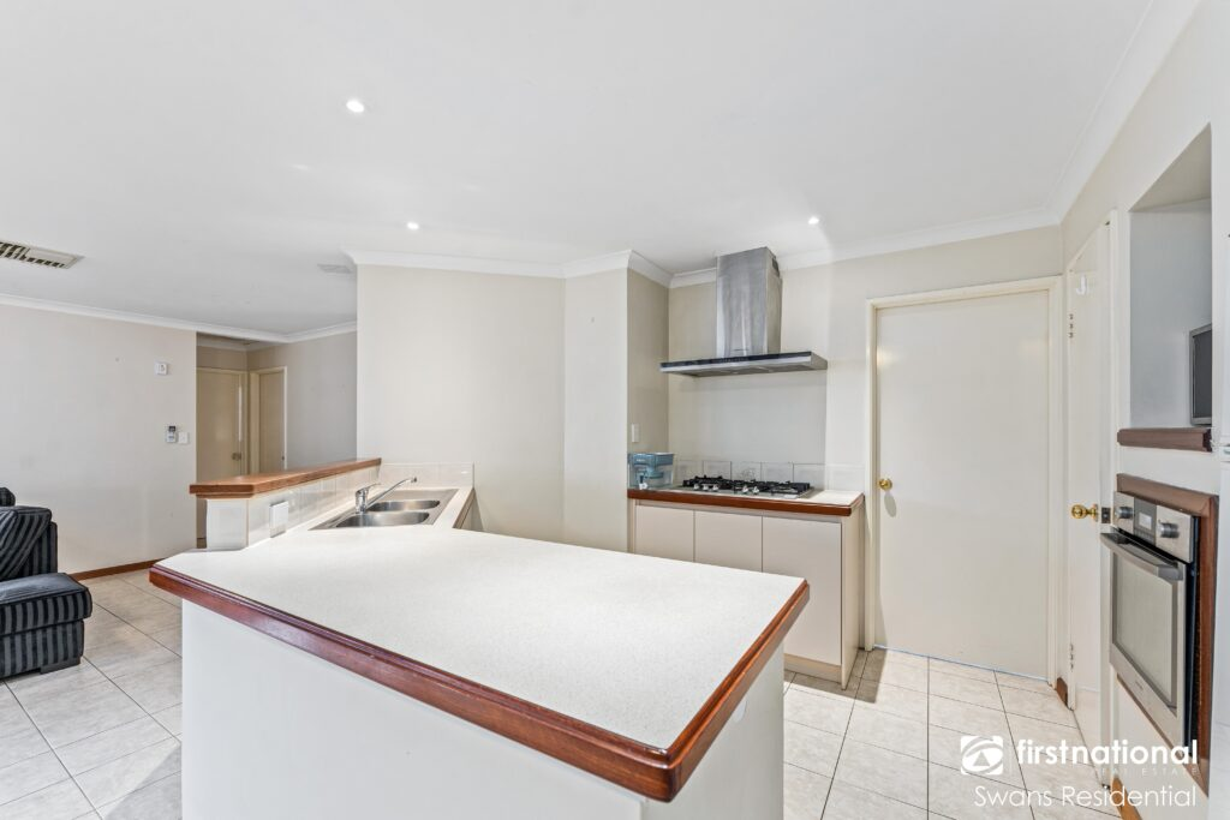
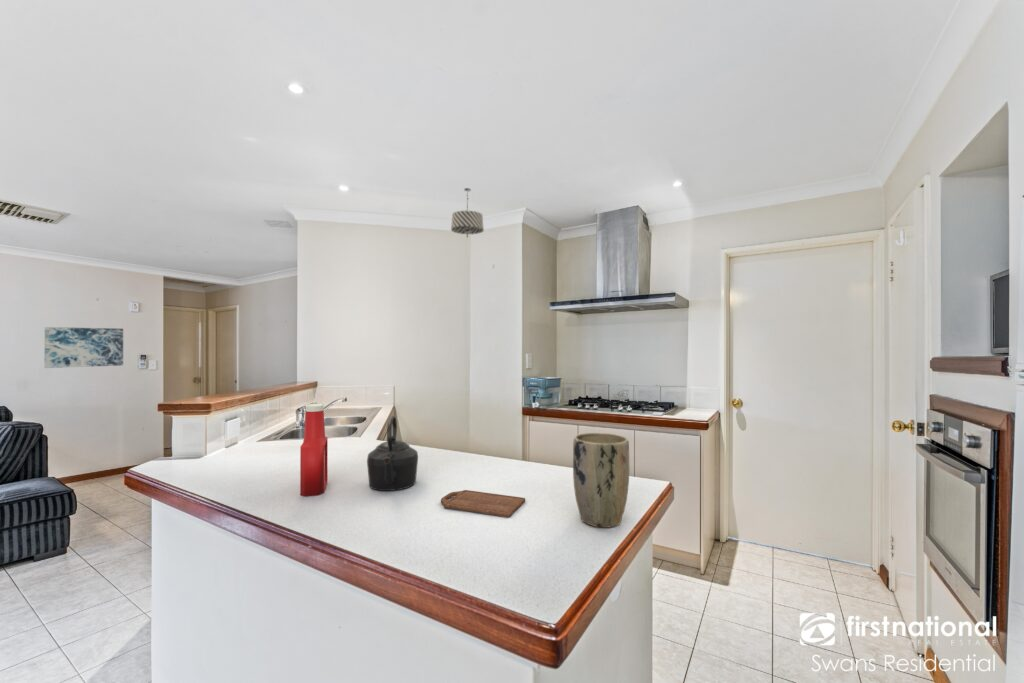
+ kettle [366,415,419,492]
+ plant pot [572,432,630,529]
+ soap bottle [299,403,329,497]
+ cutting board [440,489,526,518]
+ wall art [44,326,124,369]
+ pendant light [450,187,485,238]
